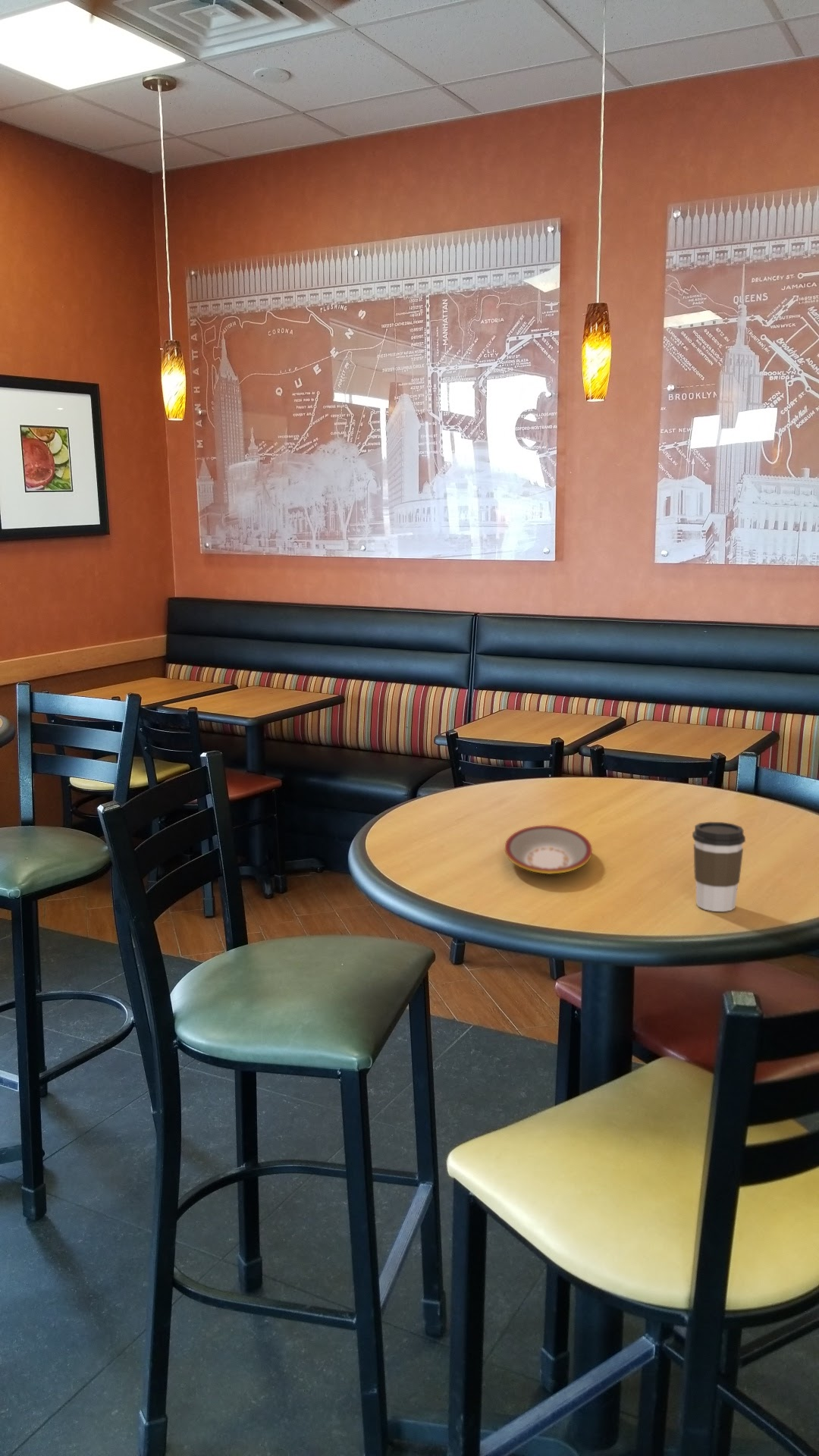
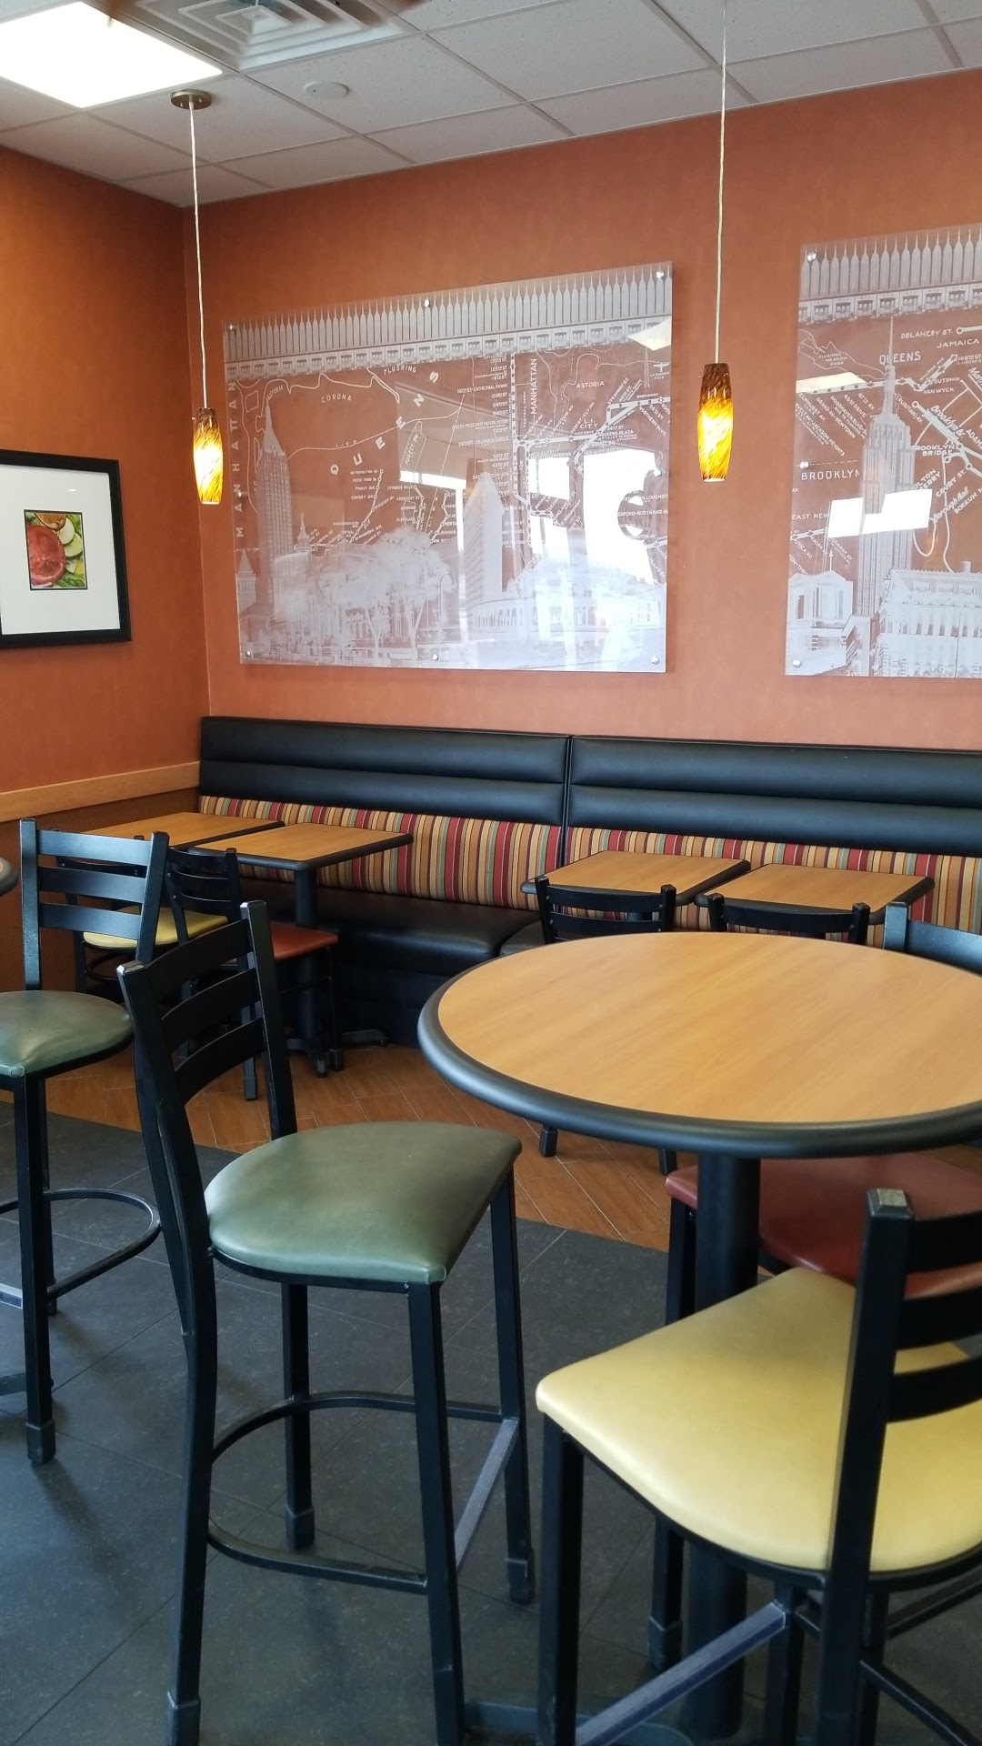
- plate [504,824,593,875]
- coffee cup [692,821,746,912]
